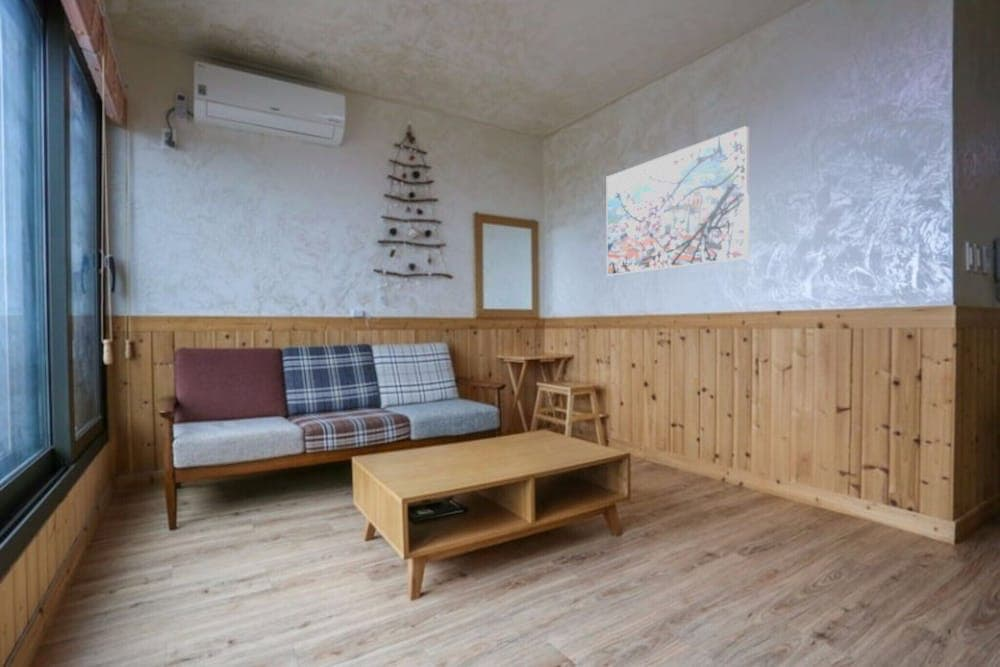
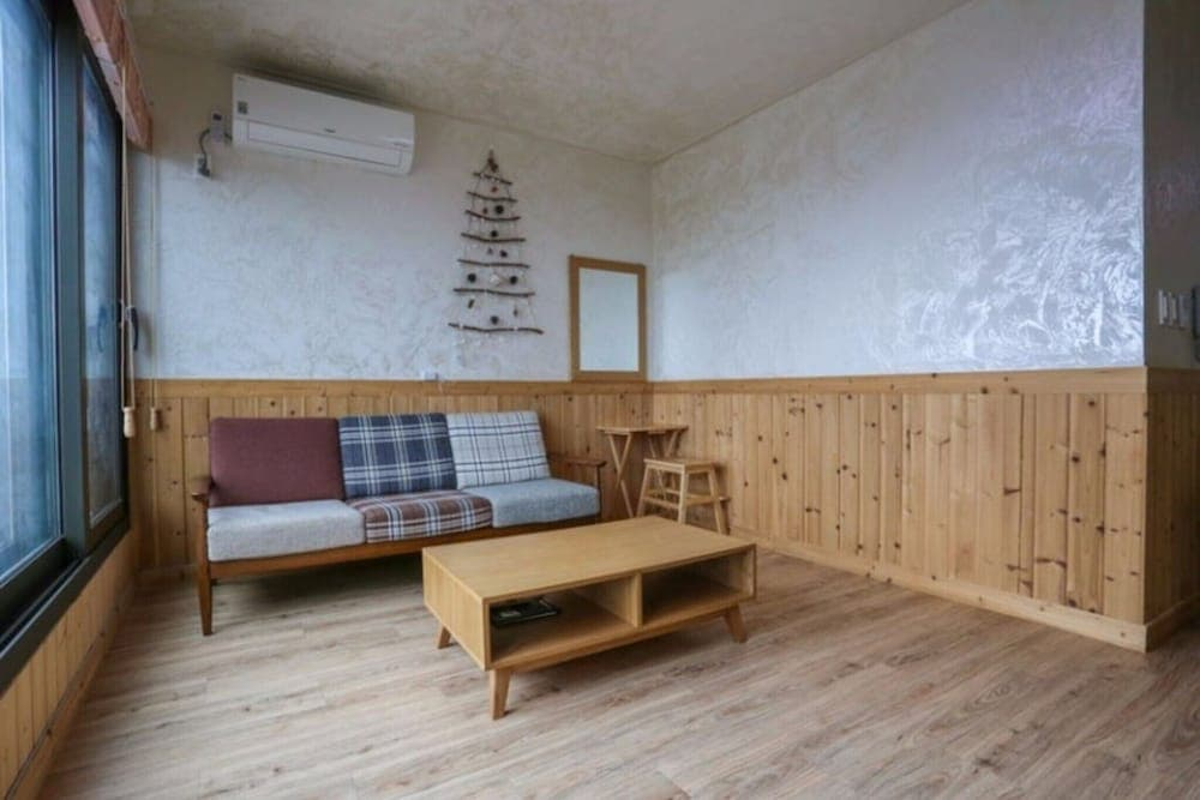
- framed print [606,125,750,277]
